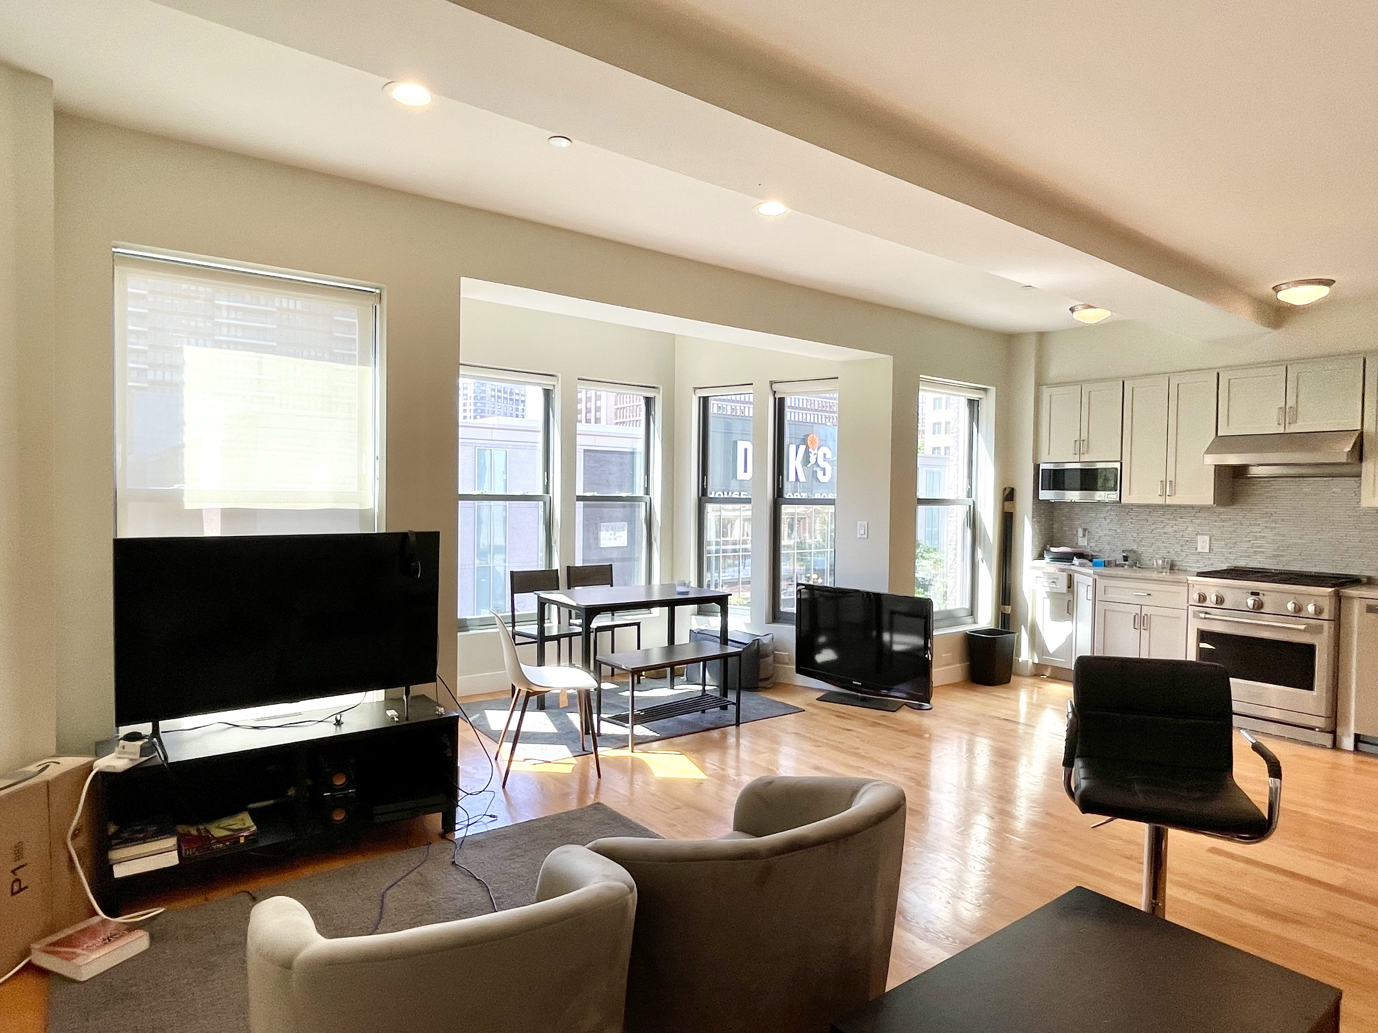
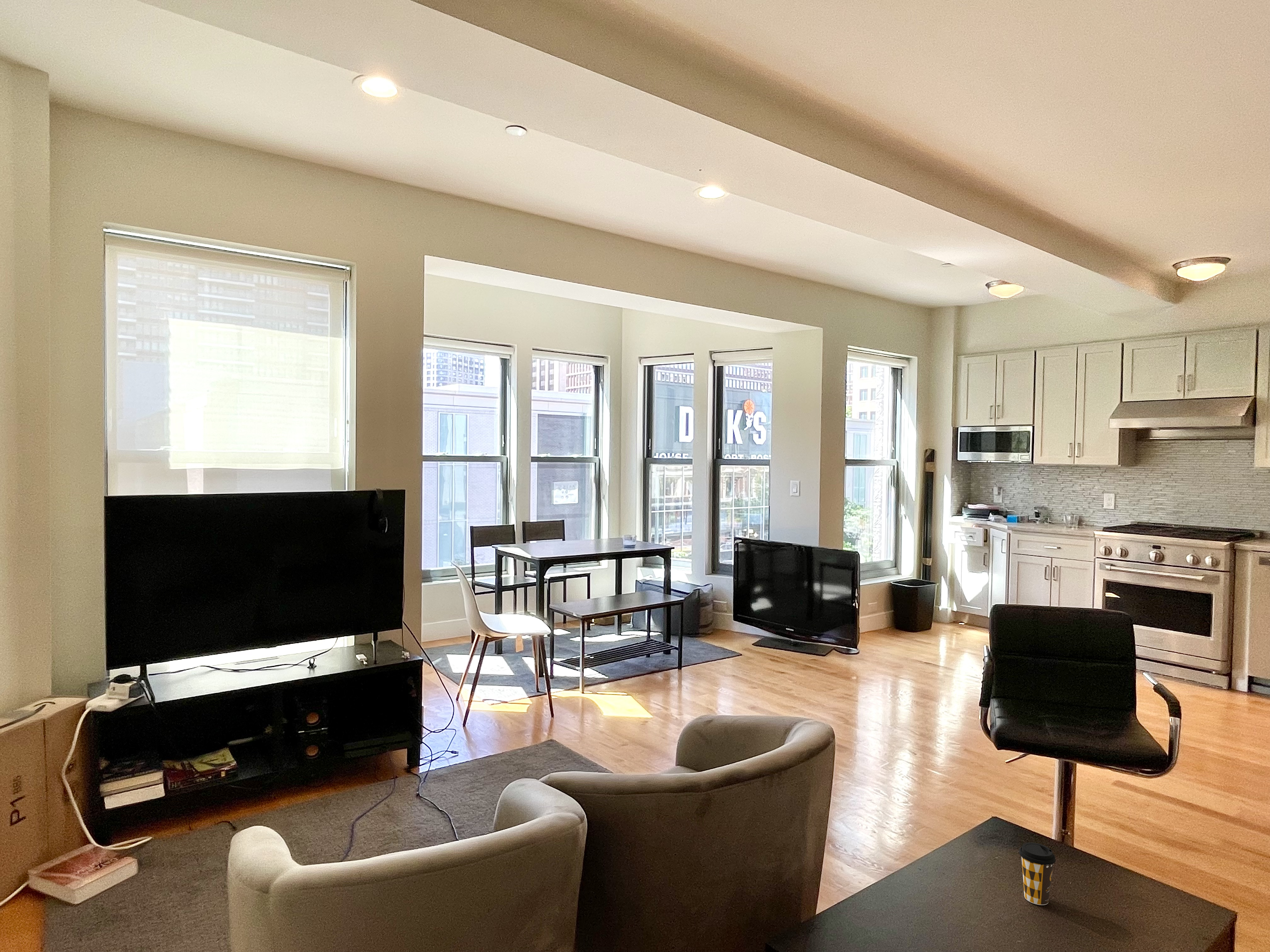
+ coffee cup [1019,842,1056,905]
